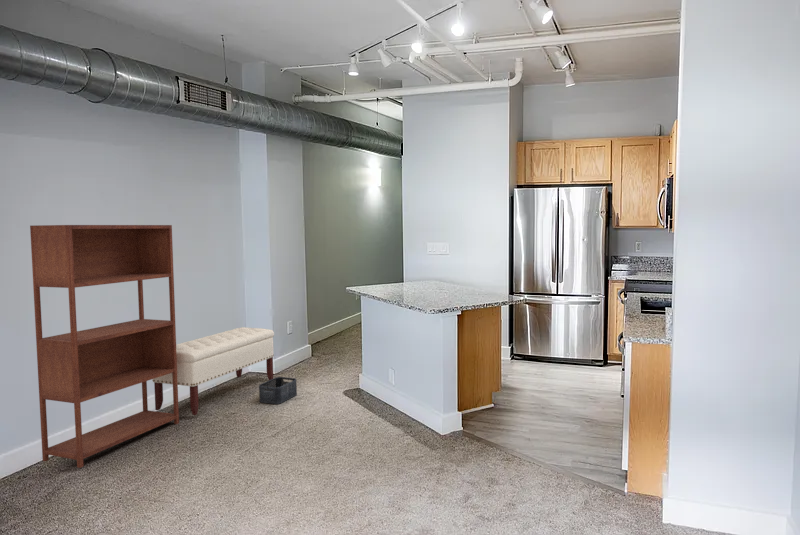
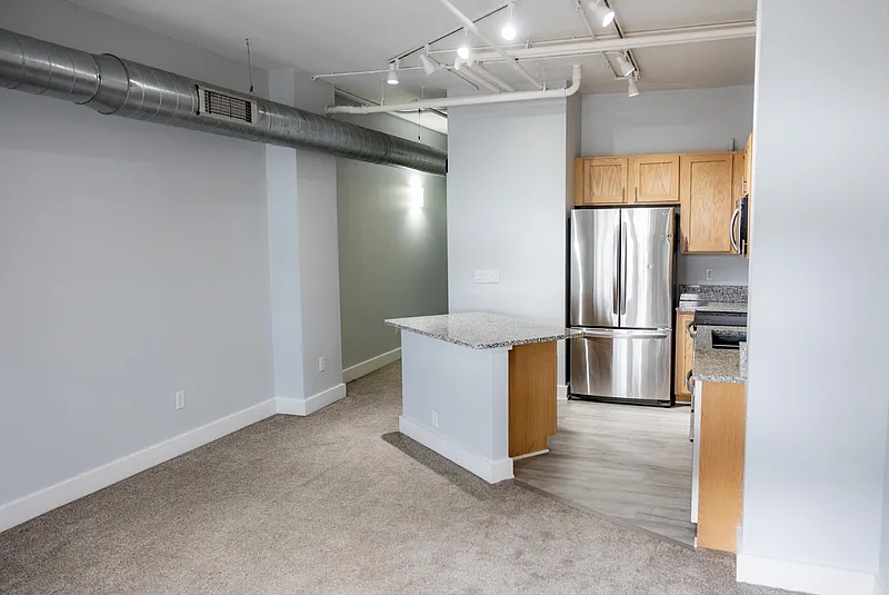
- bench [152,326,275,416]
- bookshelf [29,224,180,469]
- storage bin [258,376,298,405]
